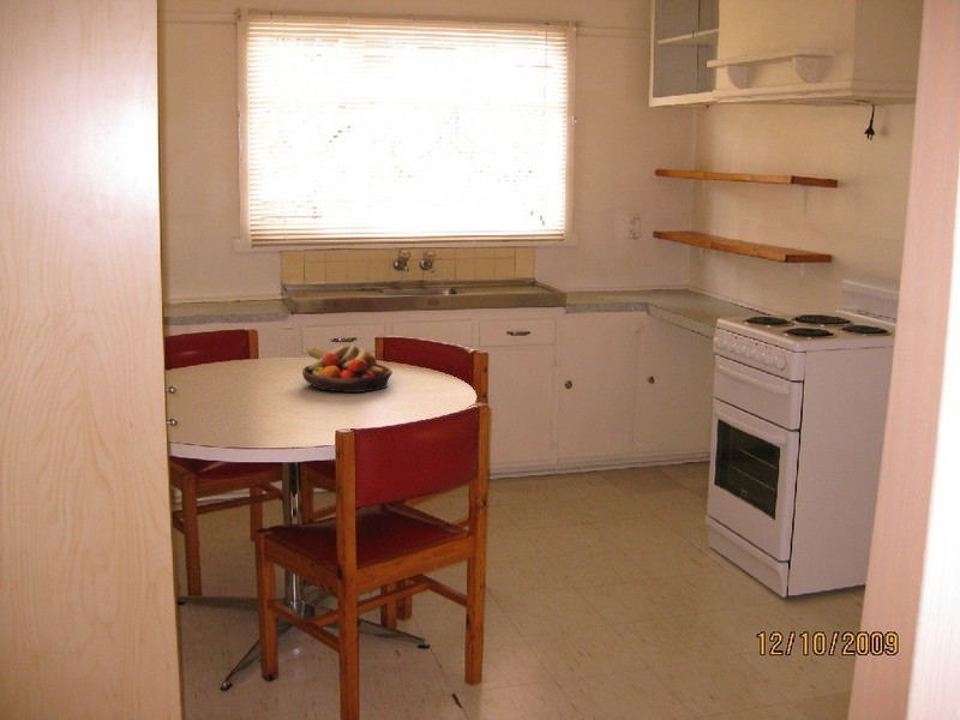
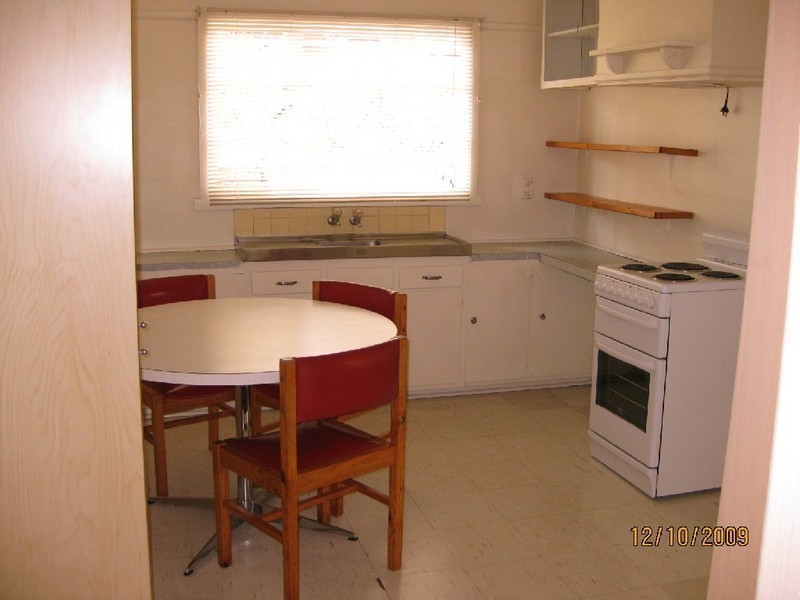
- fruit bowl [301,343,394,394]
